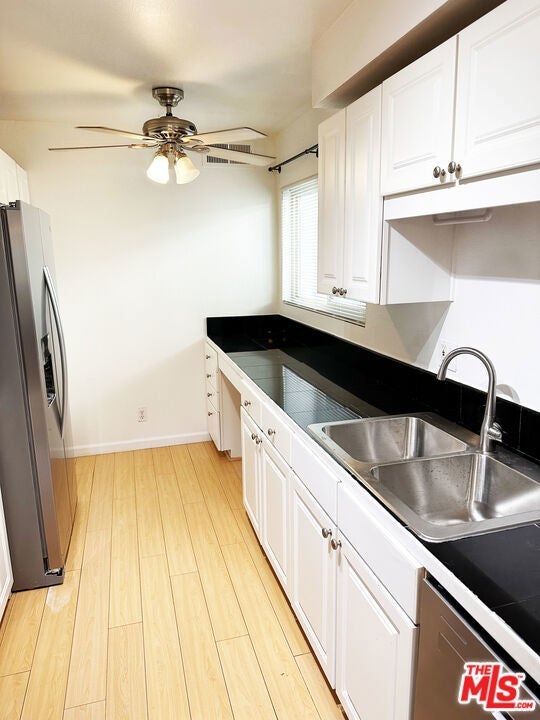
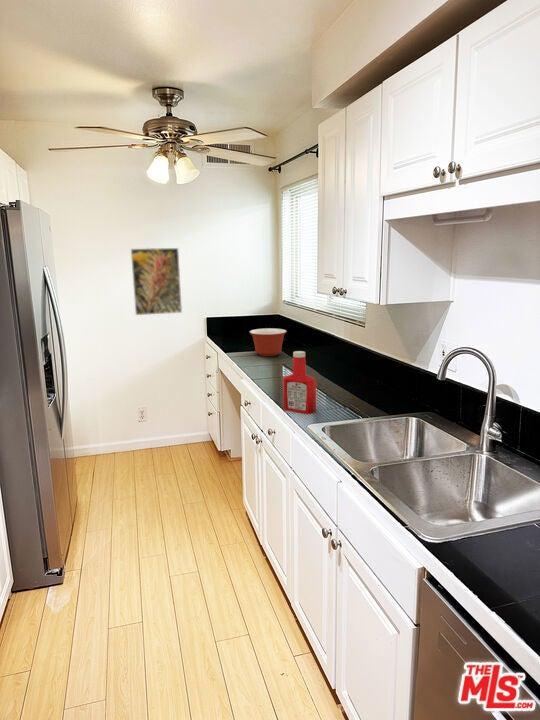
+ soap bottle [282,350,317,415]
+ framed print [130,247,183,316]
+ mixing bowl [249,327,288,357]
